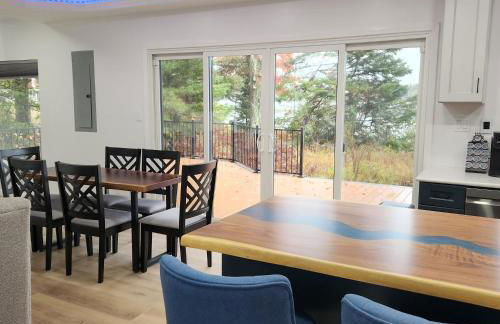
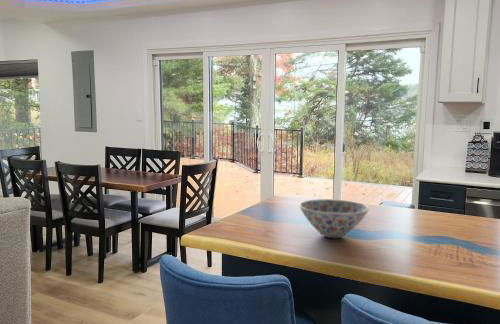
+ bowl [298,198,370,239]
